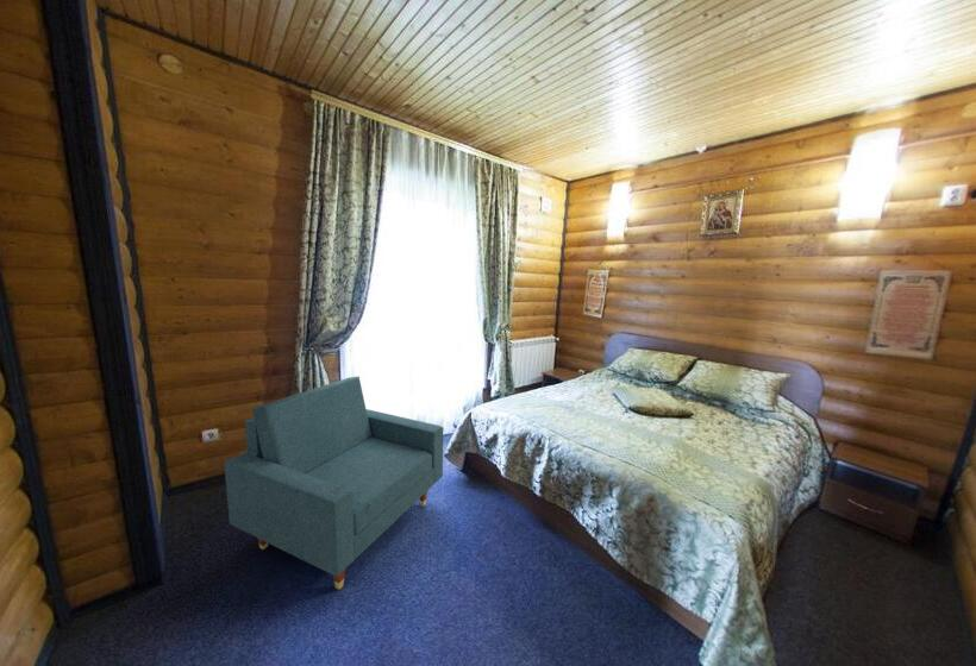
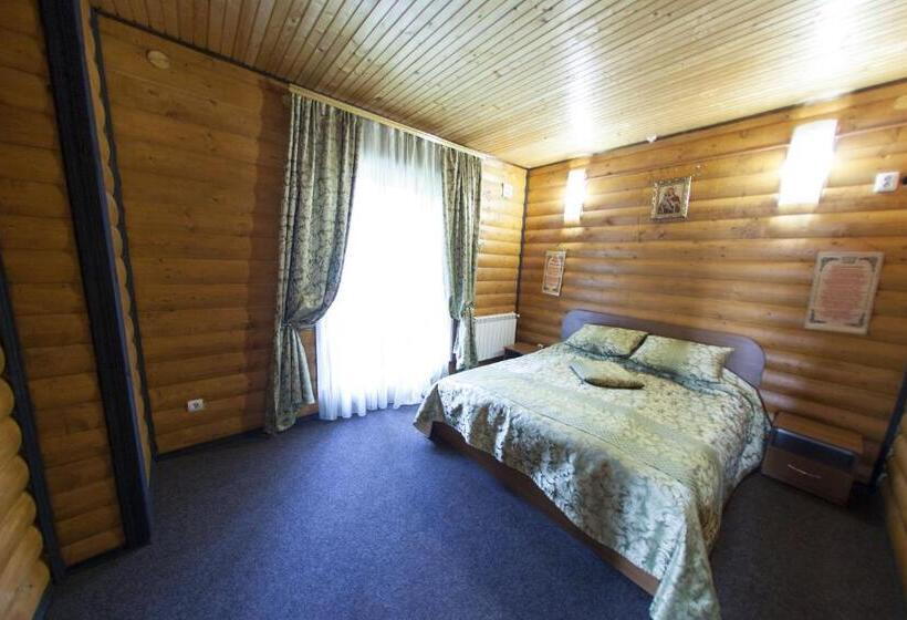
- armchair [223,376,444,590]
